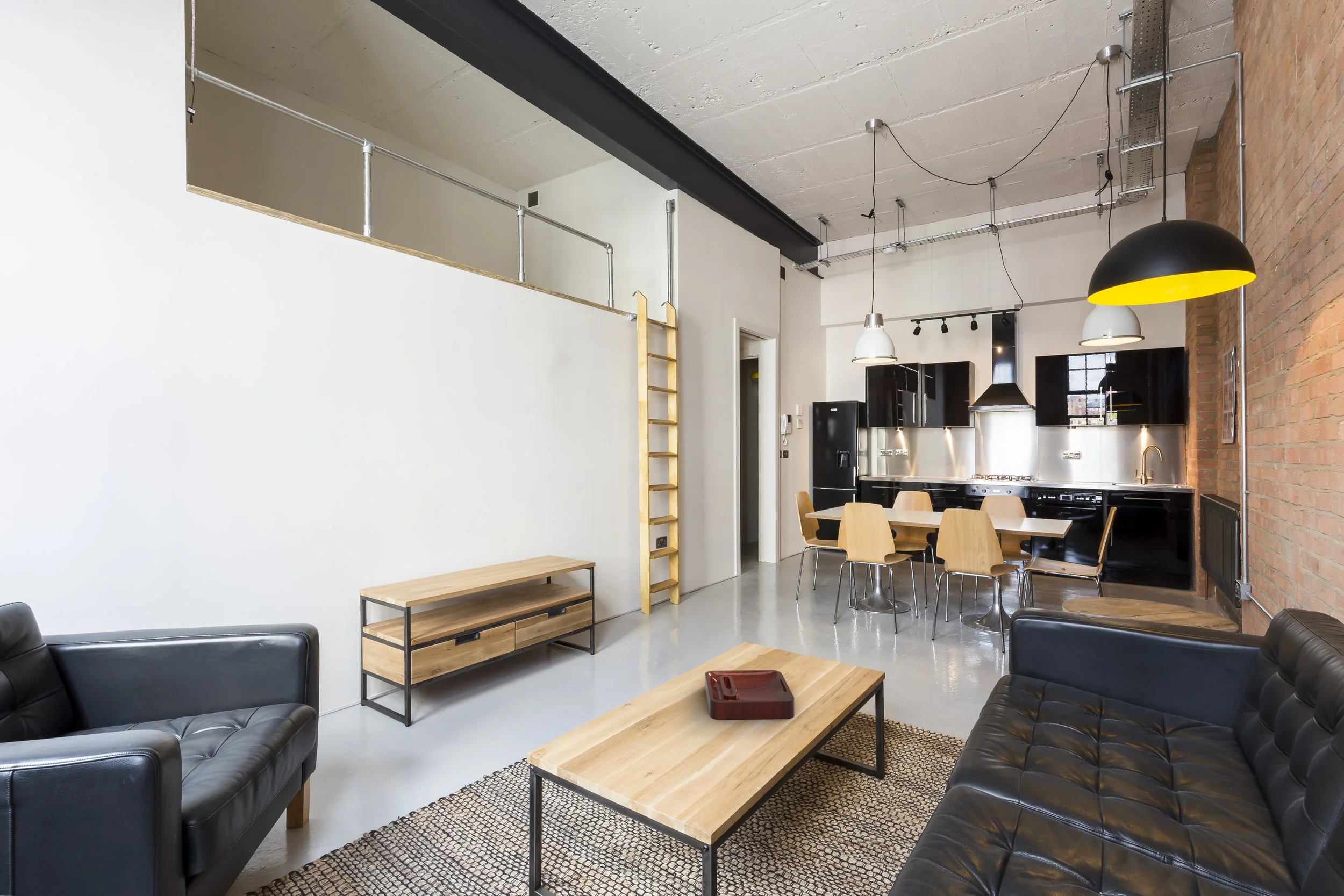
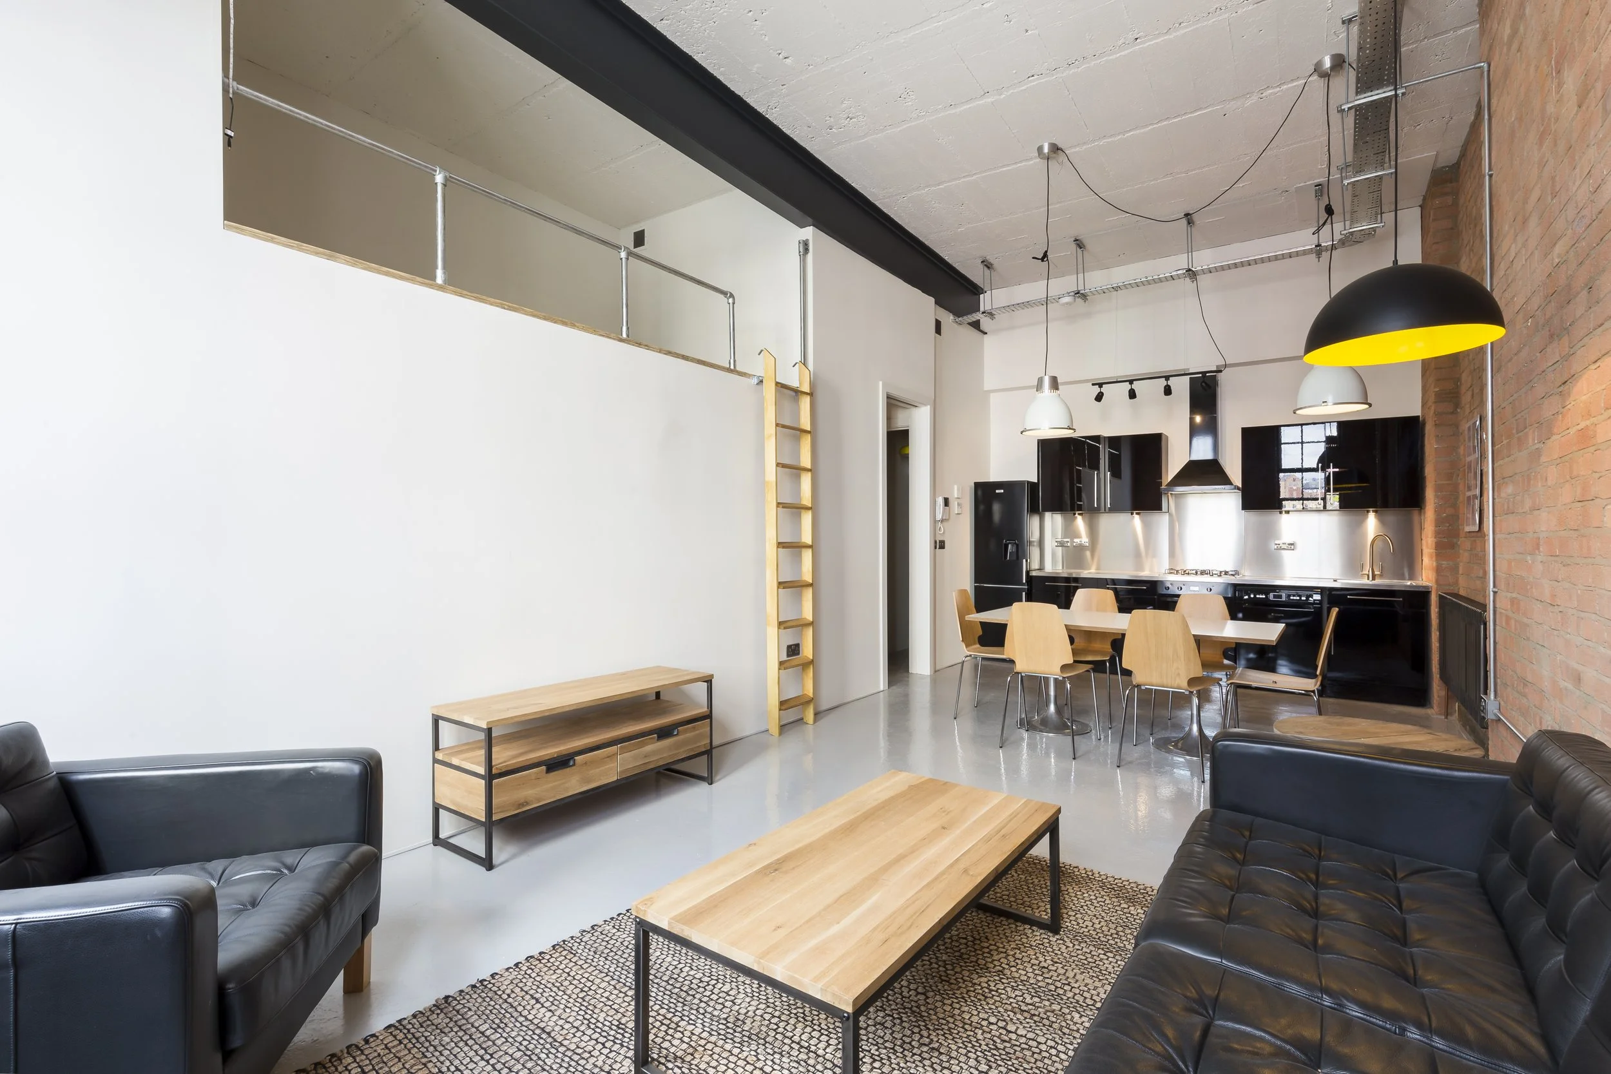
- decorative tray [705,670,795,720]
